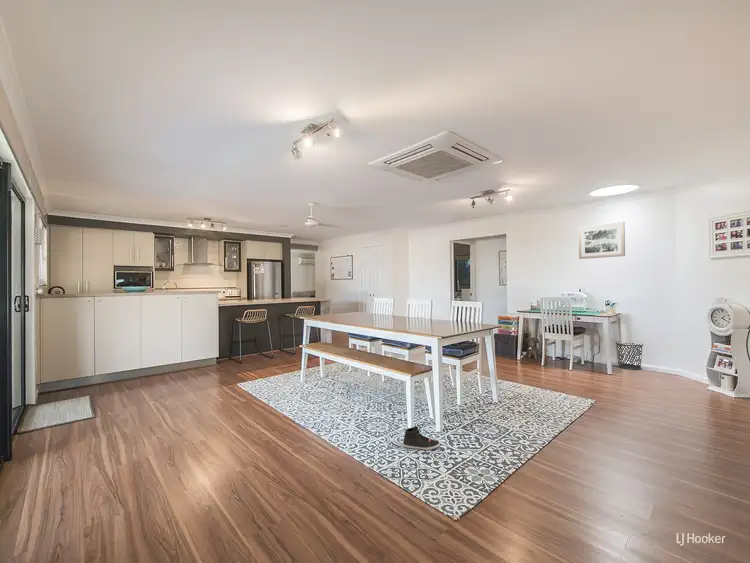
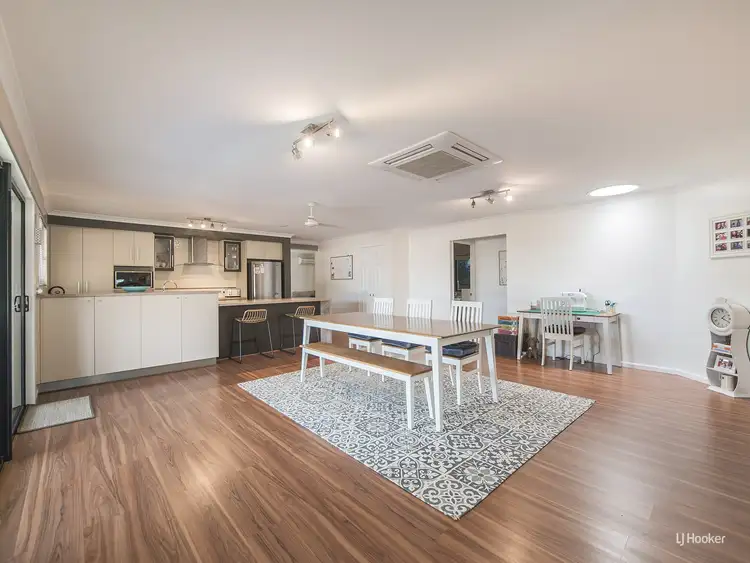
- waste bin [614,341,644,371]
- sneaker [402,426,441,451]
- wall art [577,221,626,260]
